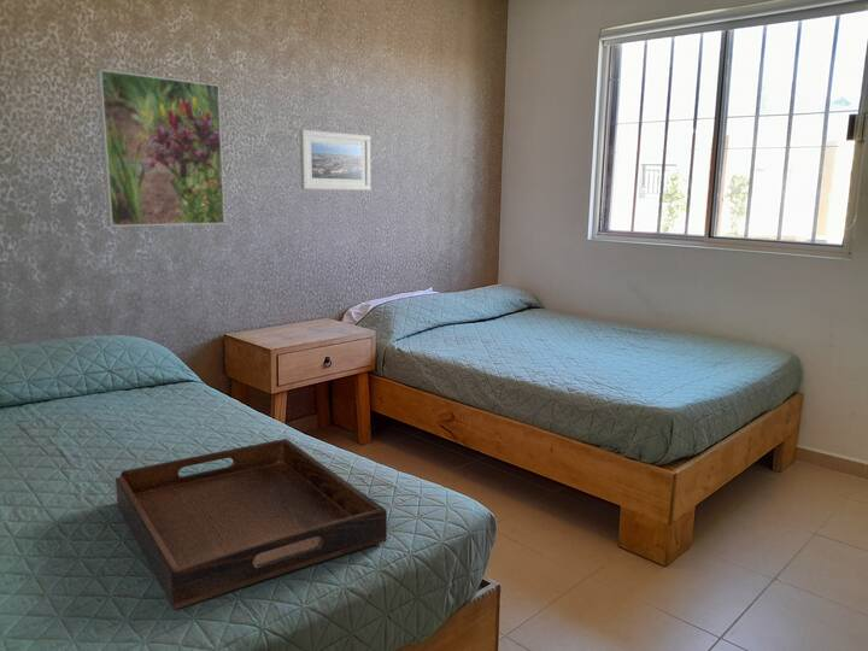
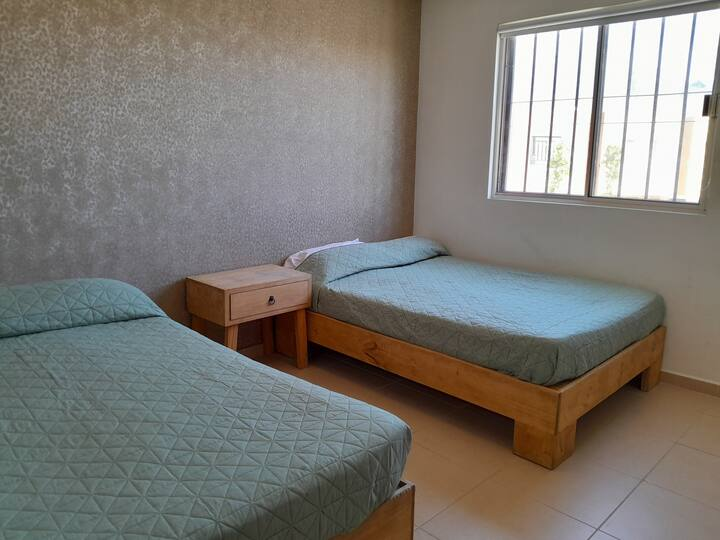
- serving tray [115,438,388,611]
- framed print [95,69,227,228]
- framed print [299,129,371,192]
